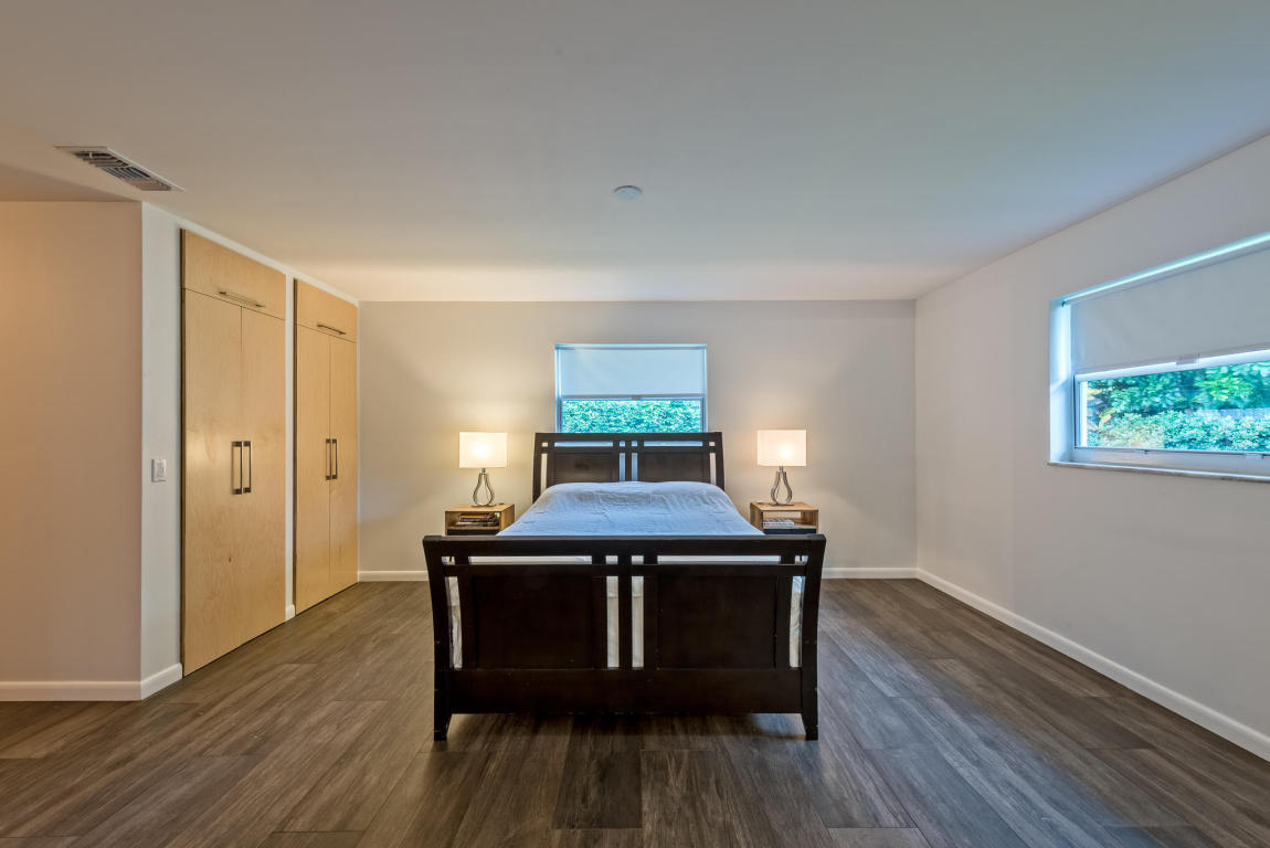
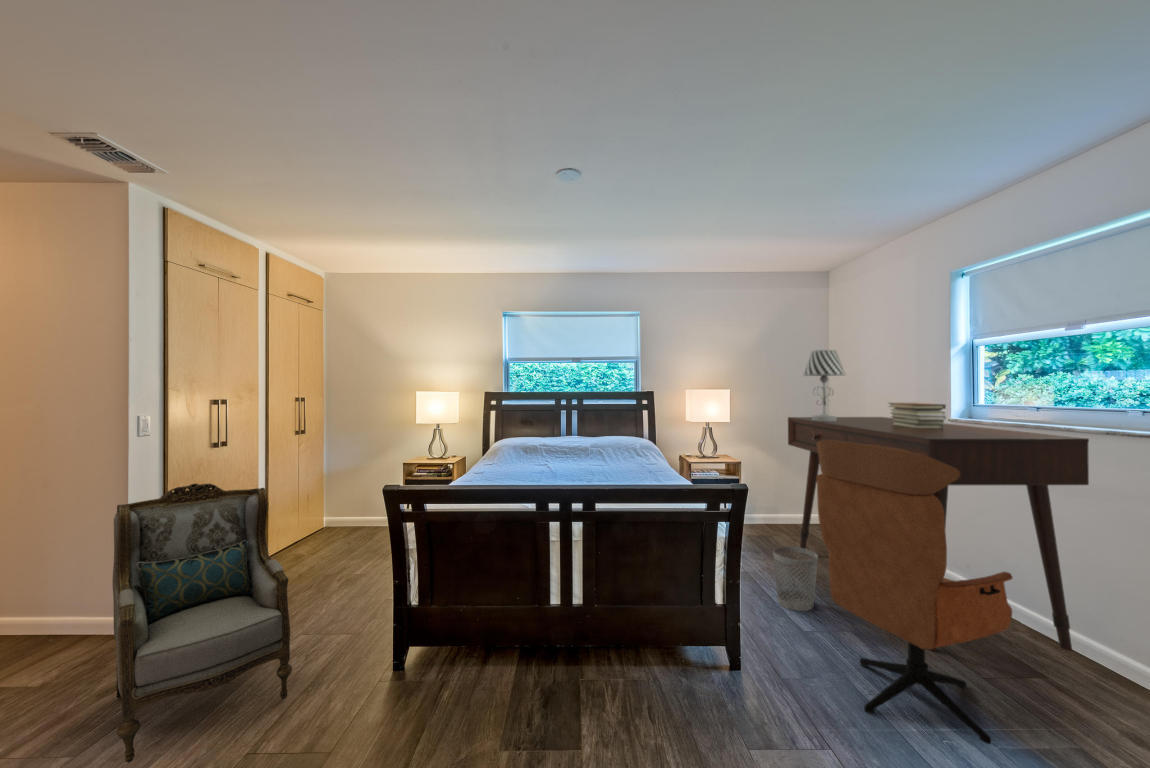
+ armchair [112,483,293,764]
+ wastebasket [772,546,819,612]
+ desk [787,416,1090,653]
+ book stack [887,402,947,428]
+ office chair [816,440,1014,745]
+ table lamp [802,349,847,421]
